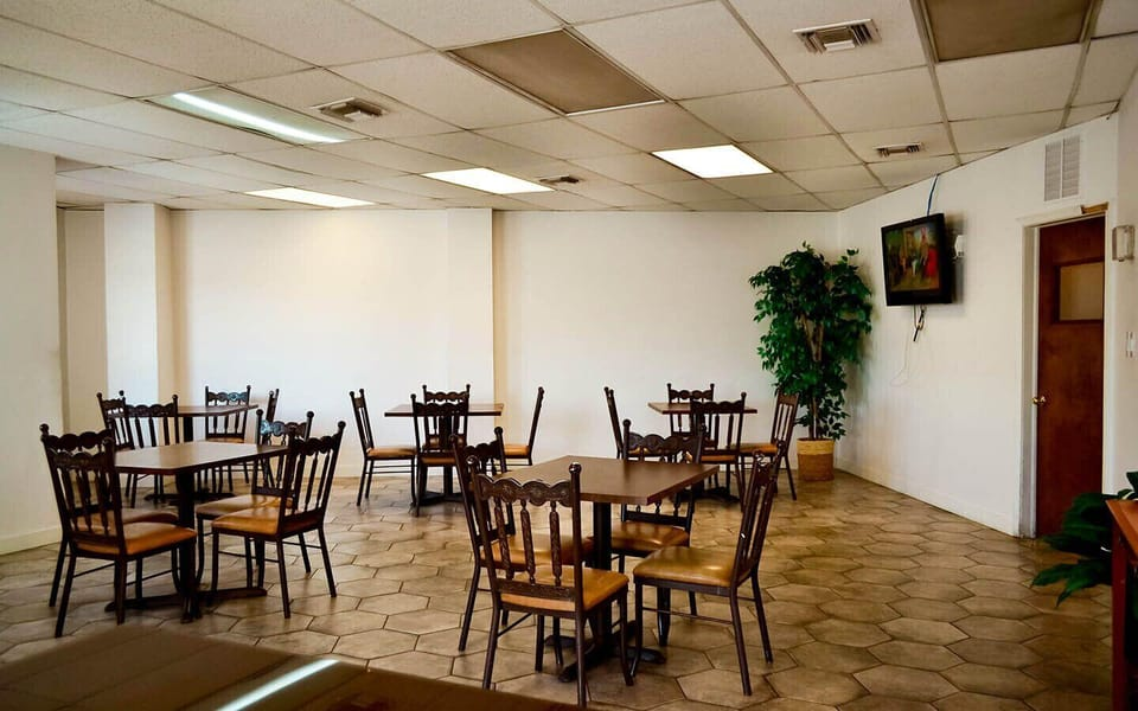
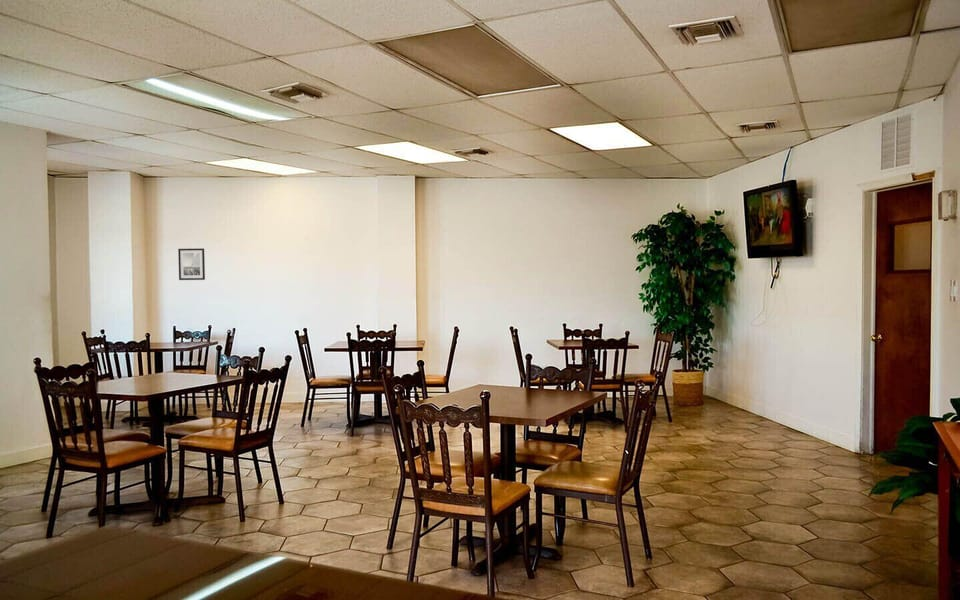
+ wall art [177,247,206,281]
